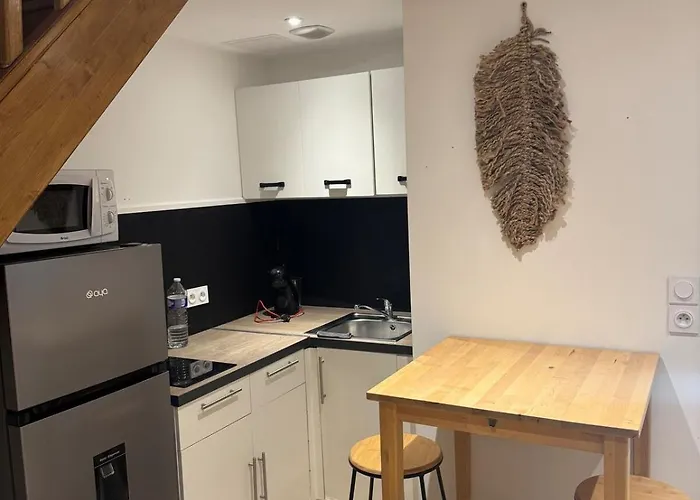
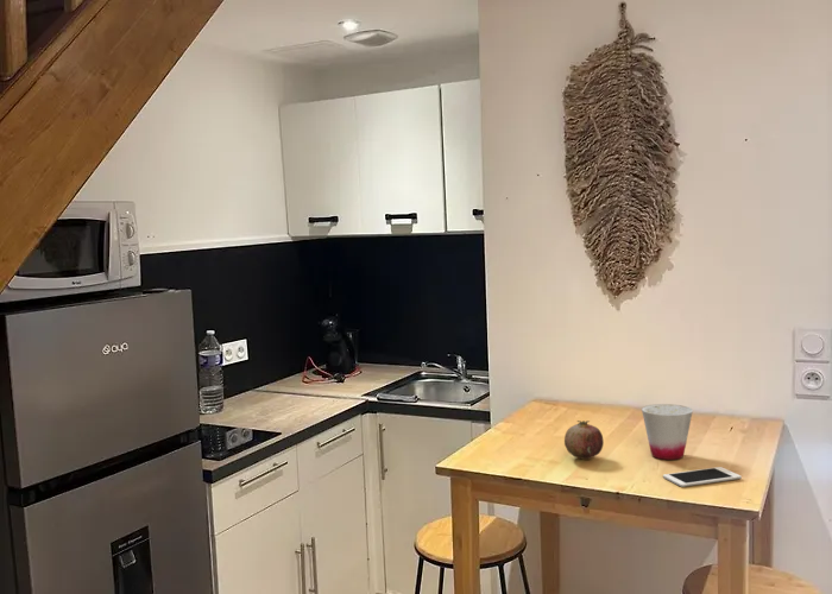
+ cup [641,403,694,461]
+ fruit [563,419,605,460]
+ cell phone [662,466,743,488]
